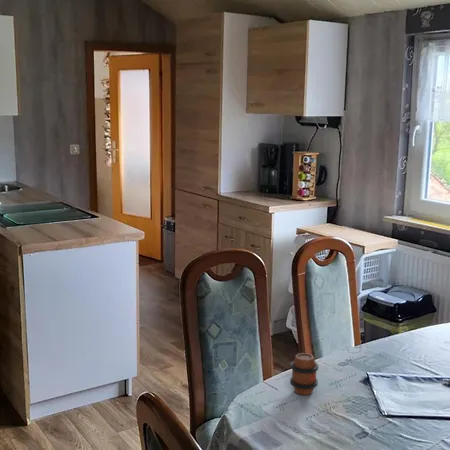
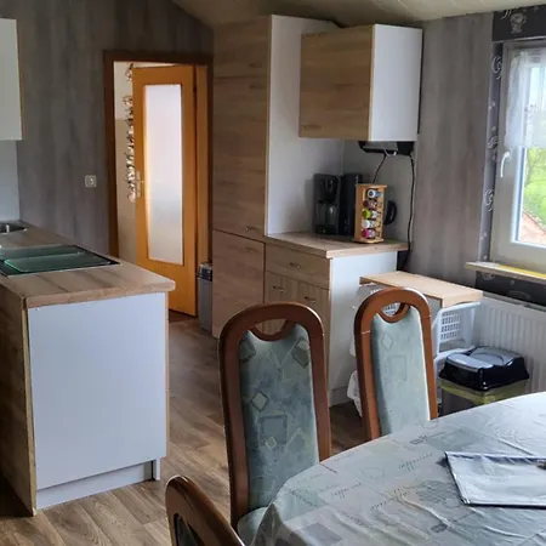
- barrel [289,352,319,396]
